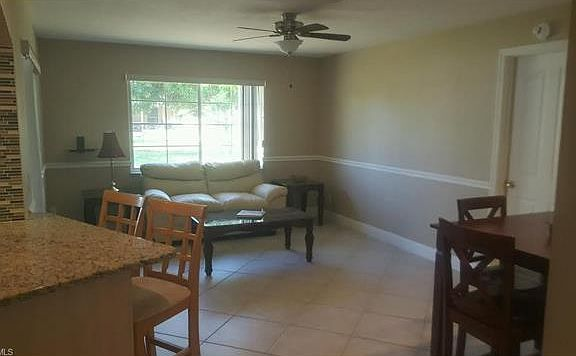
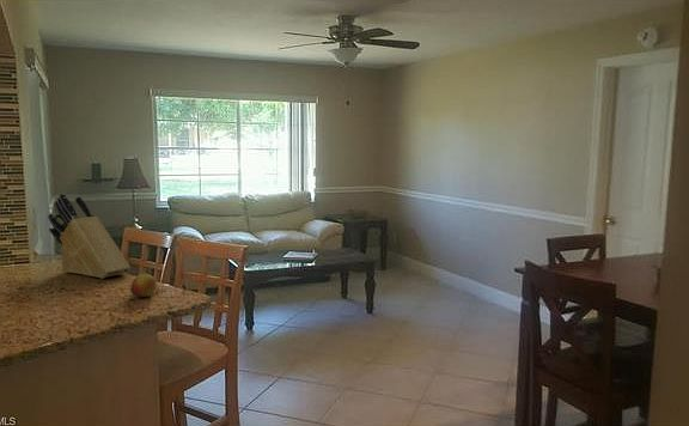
+ knife block [47,193,132,280]
+ fruit [129,273,158,298]
